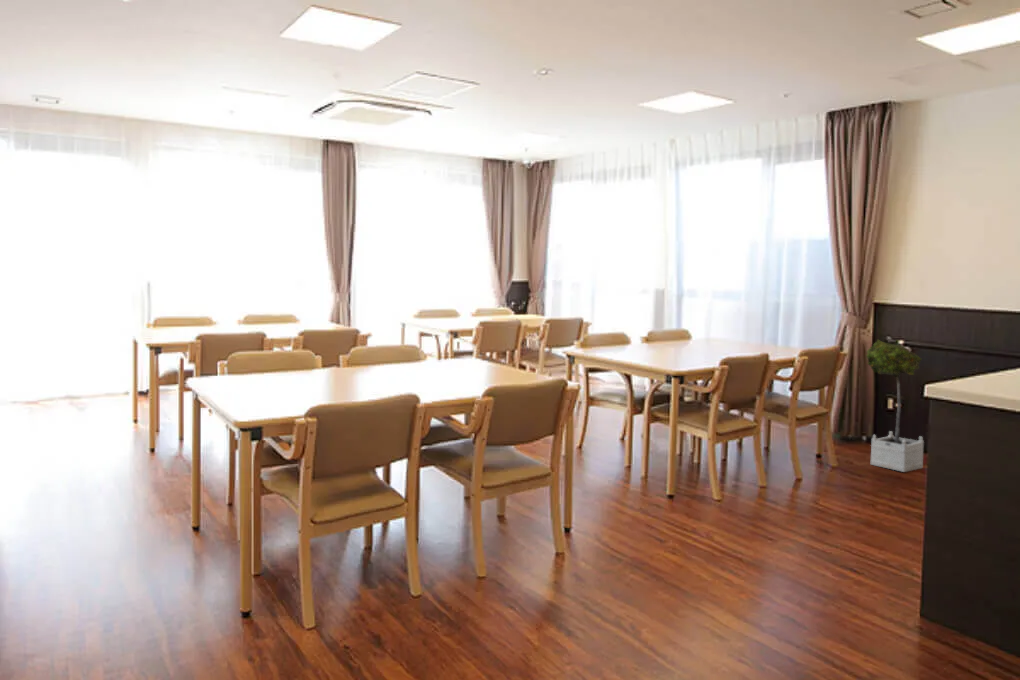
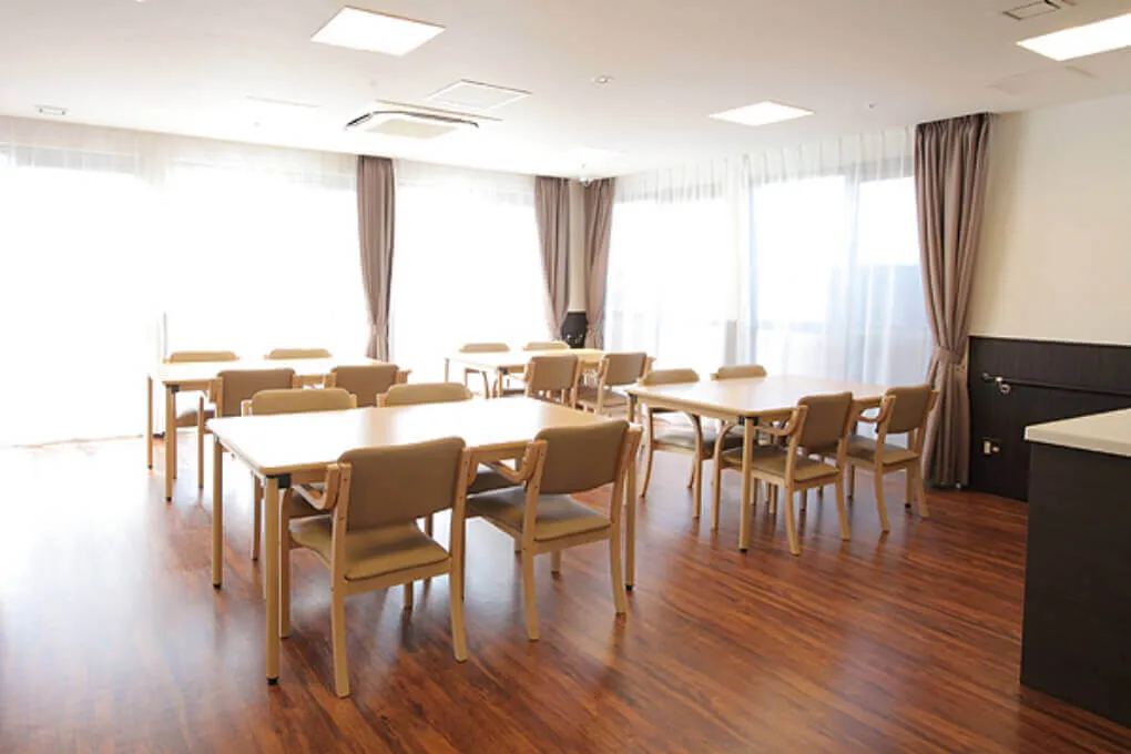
- potted tree [866,339,925,473]
